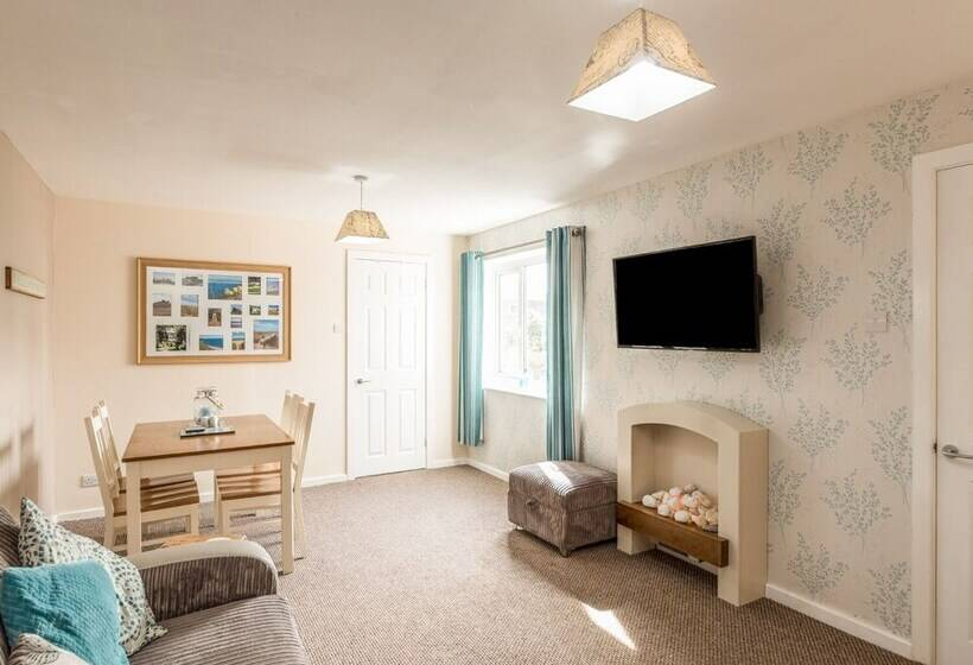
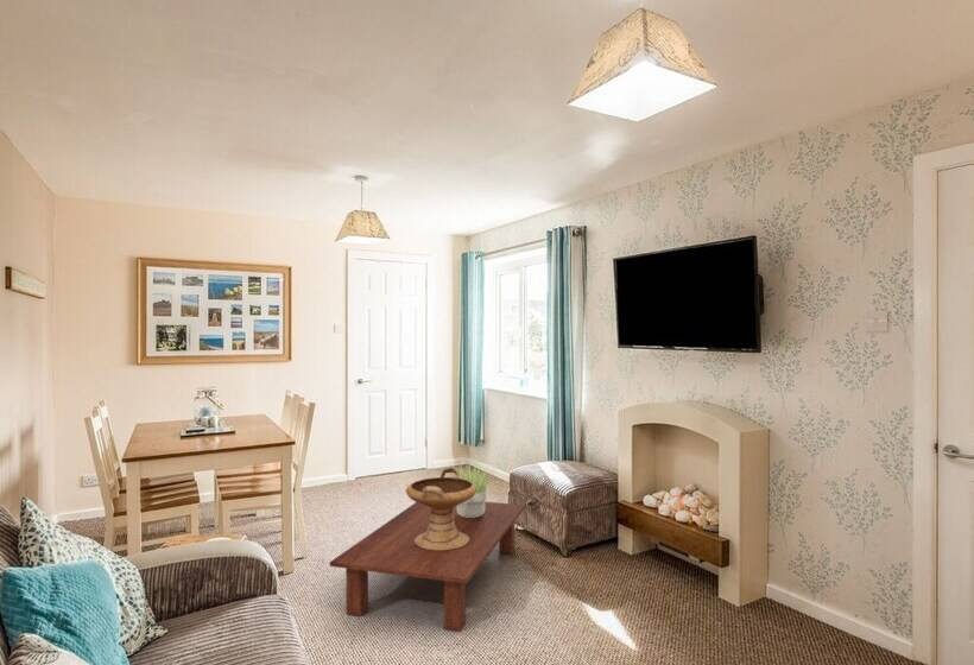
+ decorative bowl [405,467,477,551]
+ potted plant [445,460,497,518]
+ coffee table [329,500,526,633]
